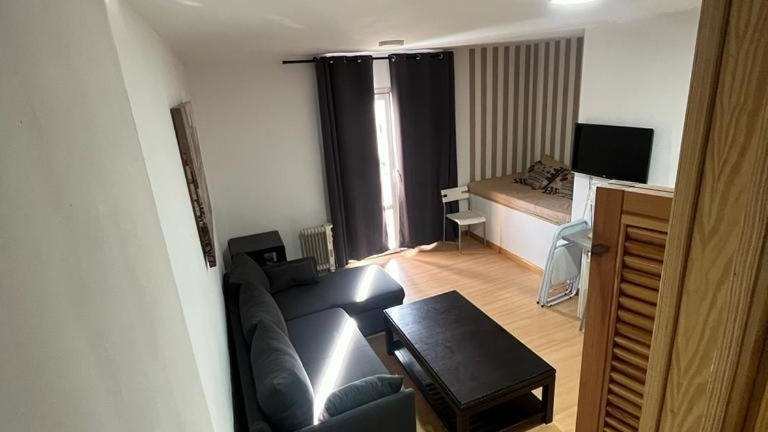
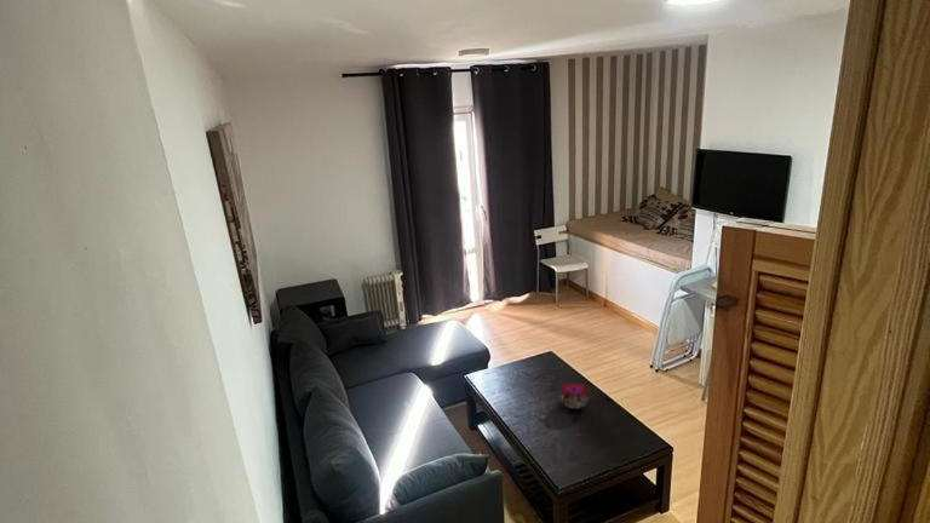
+ decorative bowl [558,381,591,409]
